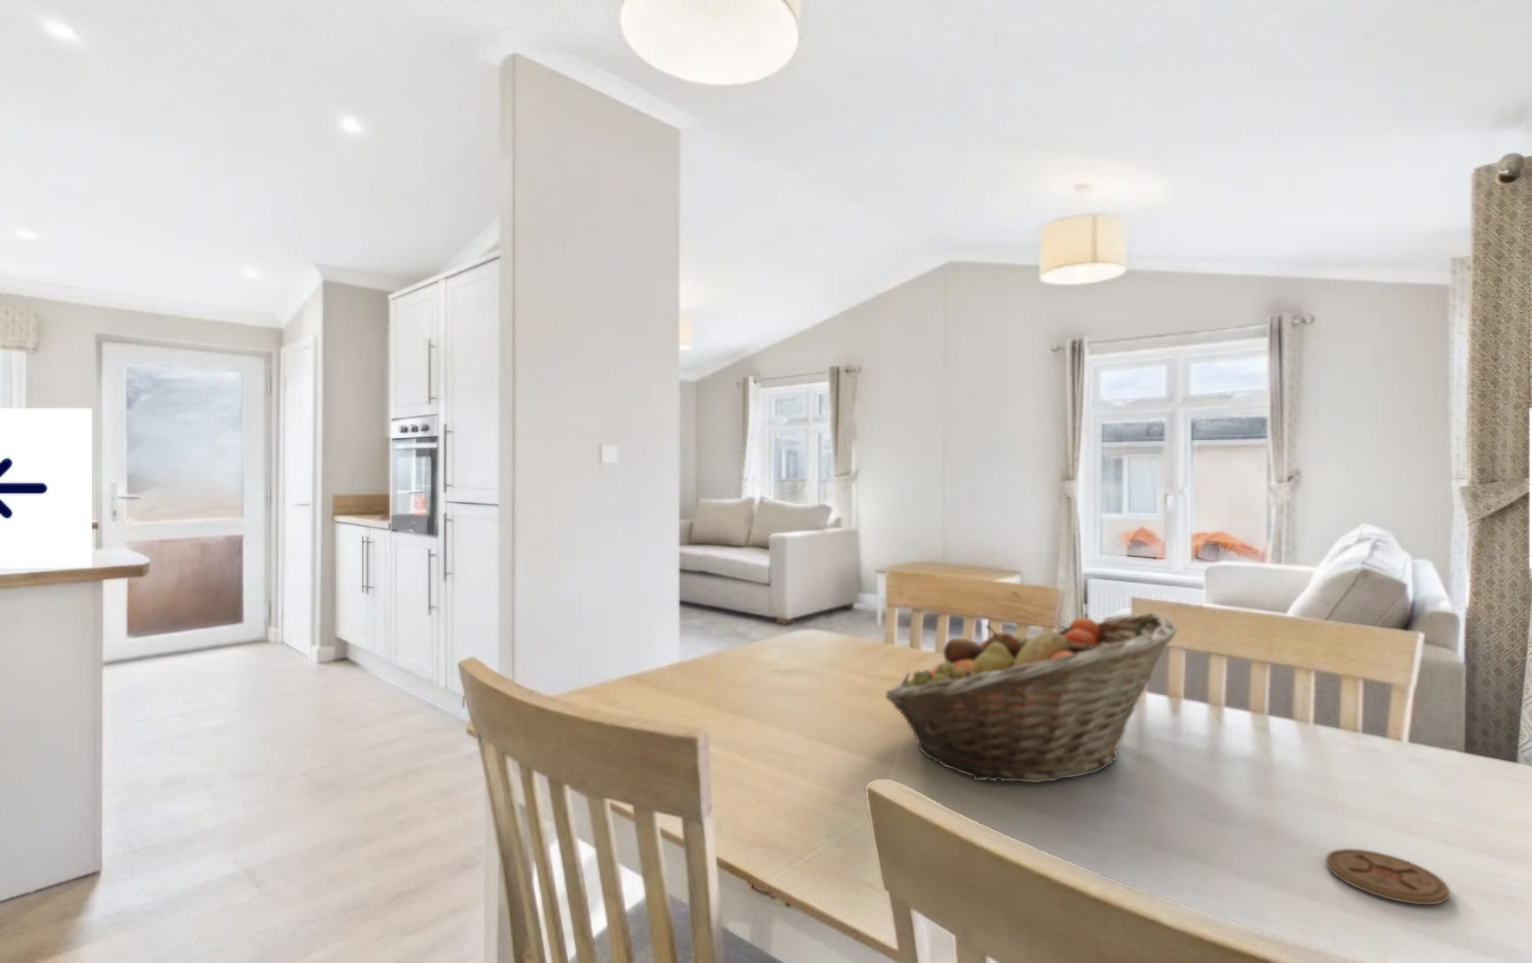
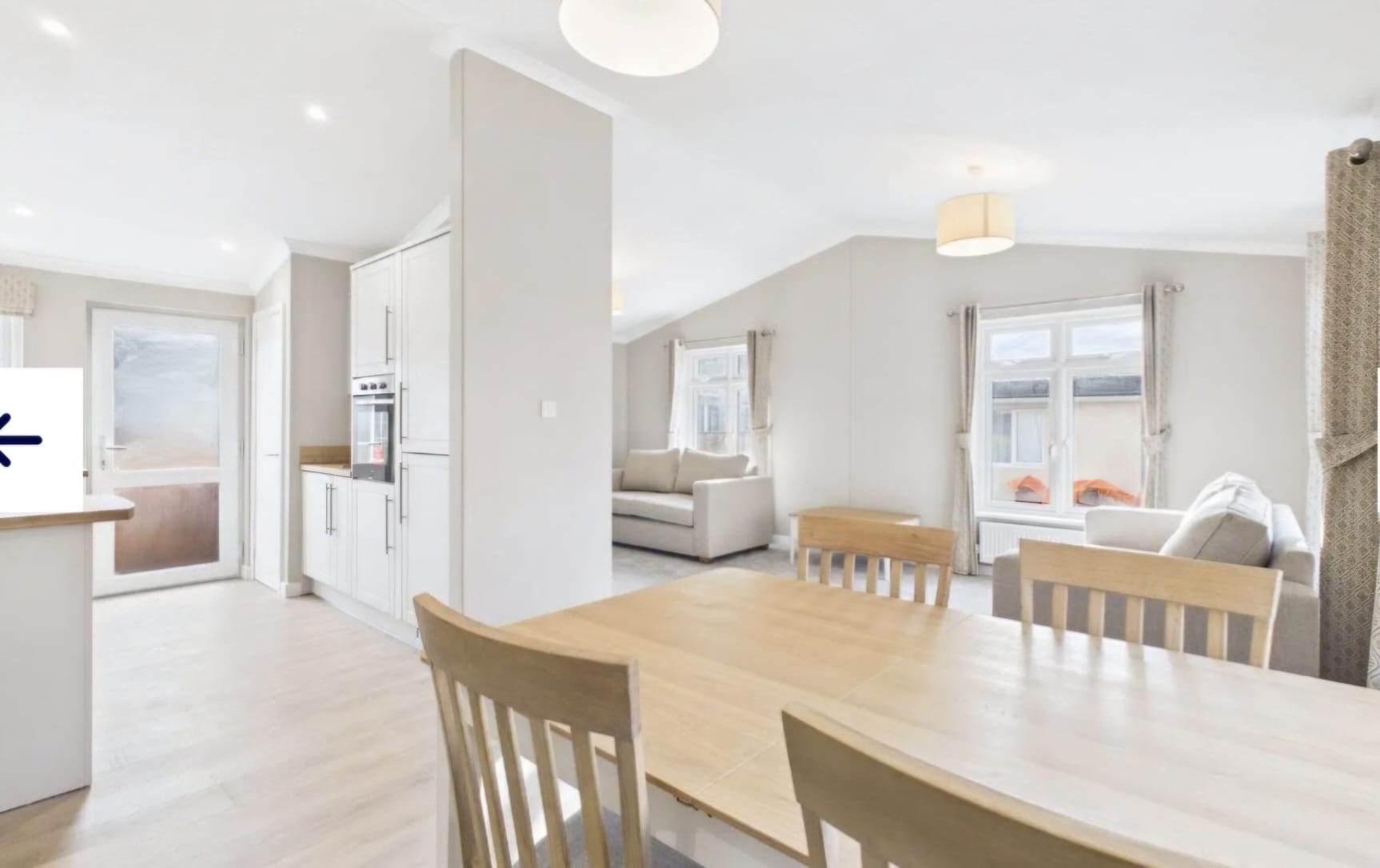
- coaster [1326,848,1450,905]
- fruit basket [884,611,1178,784]
